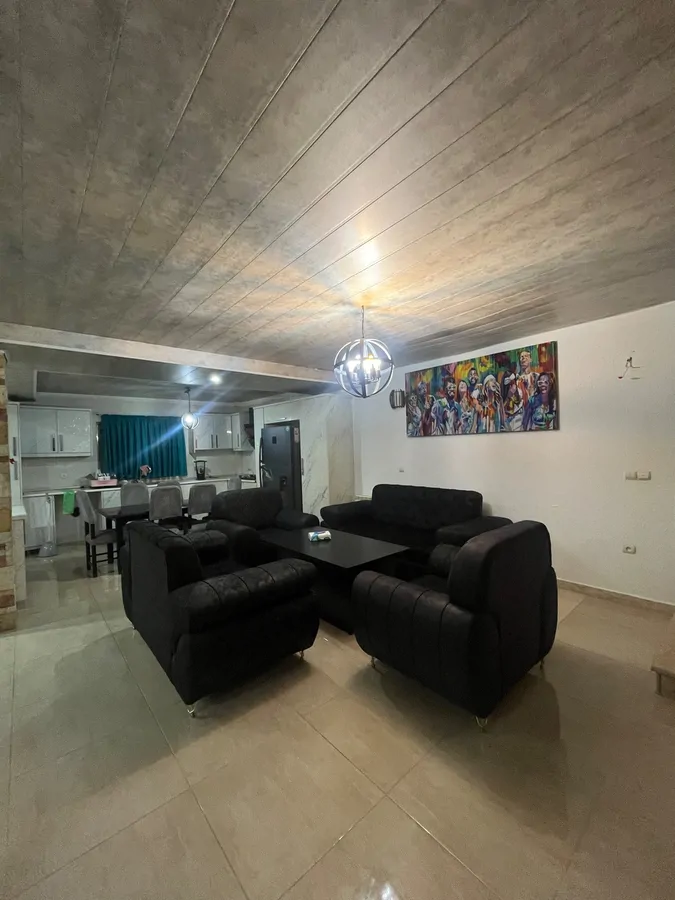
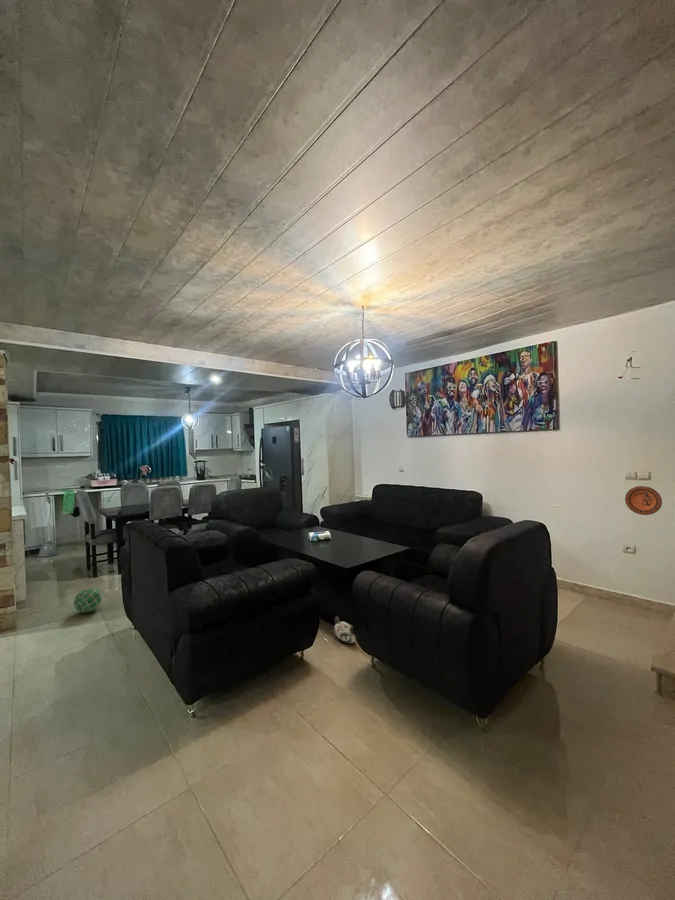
+ plush toy [333,615,356,644]
+ decorative plate [624,485,663,516]
+ volleyball [73,587,103,614]
